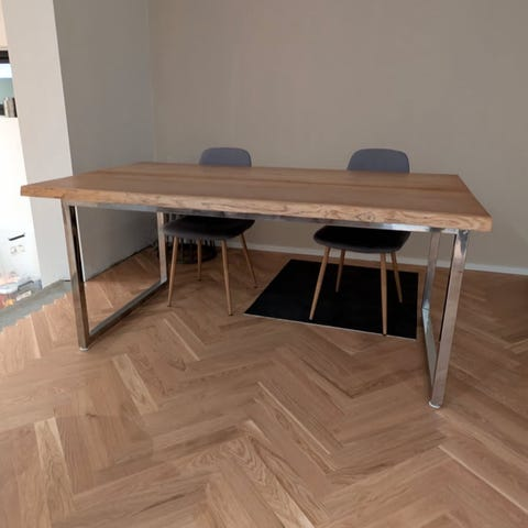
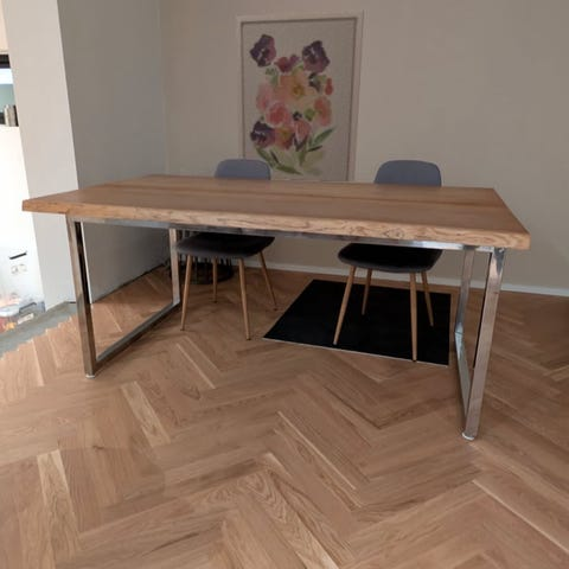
+ wall art [235,9,365,183]
